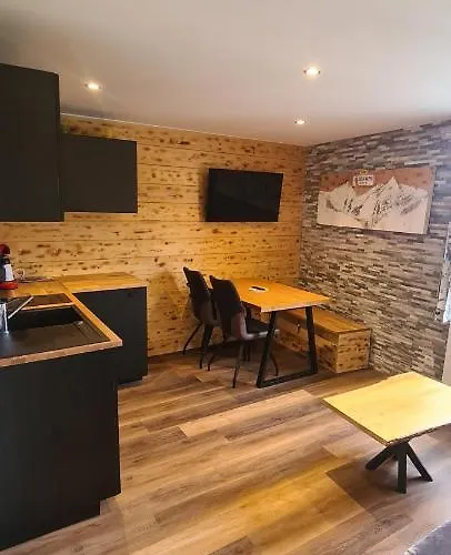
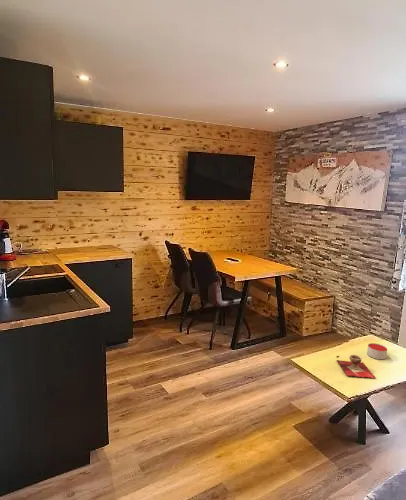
+ decorative bowl [335,354,376,379]
+ candle [366,342,388,360]
